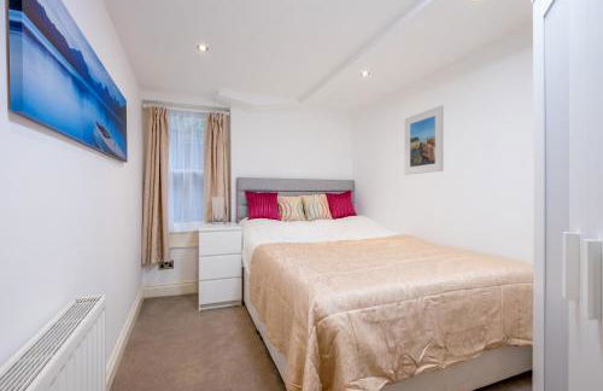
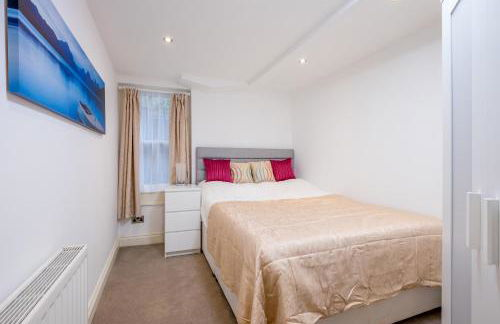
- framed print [404,104,445,176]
